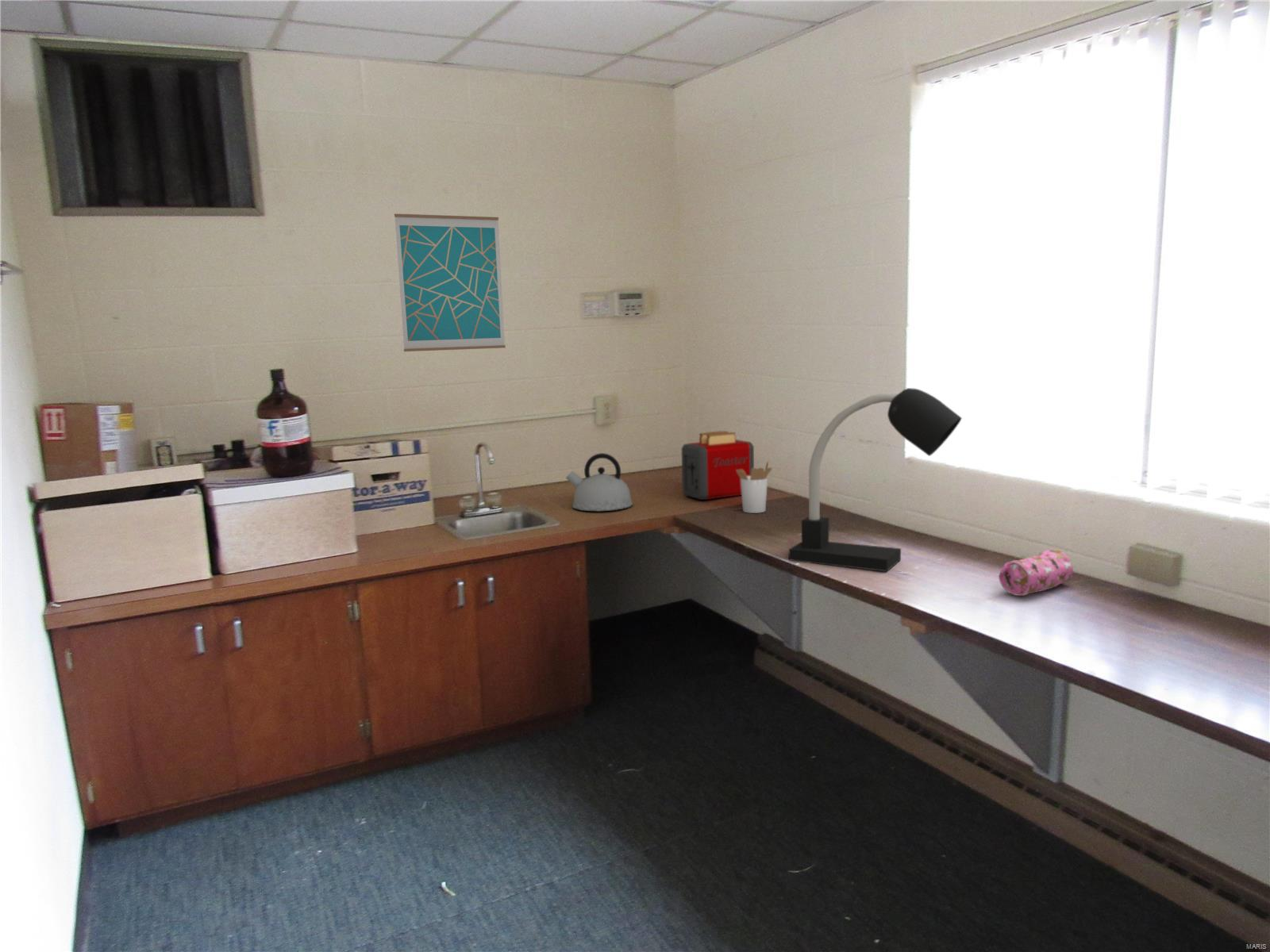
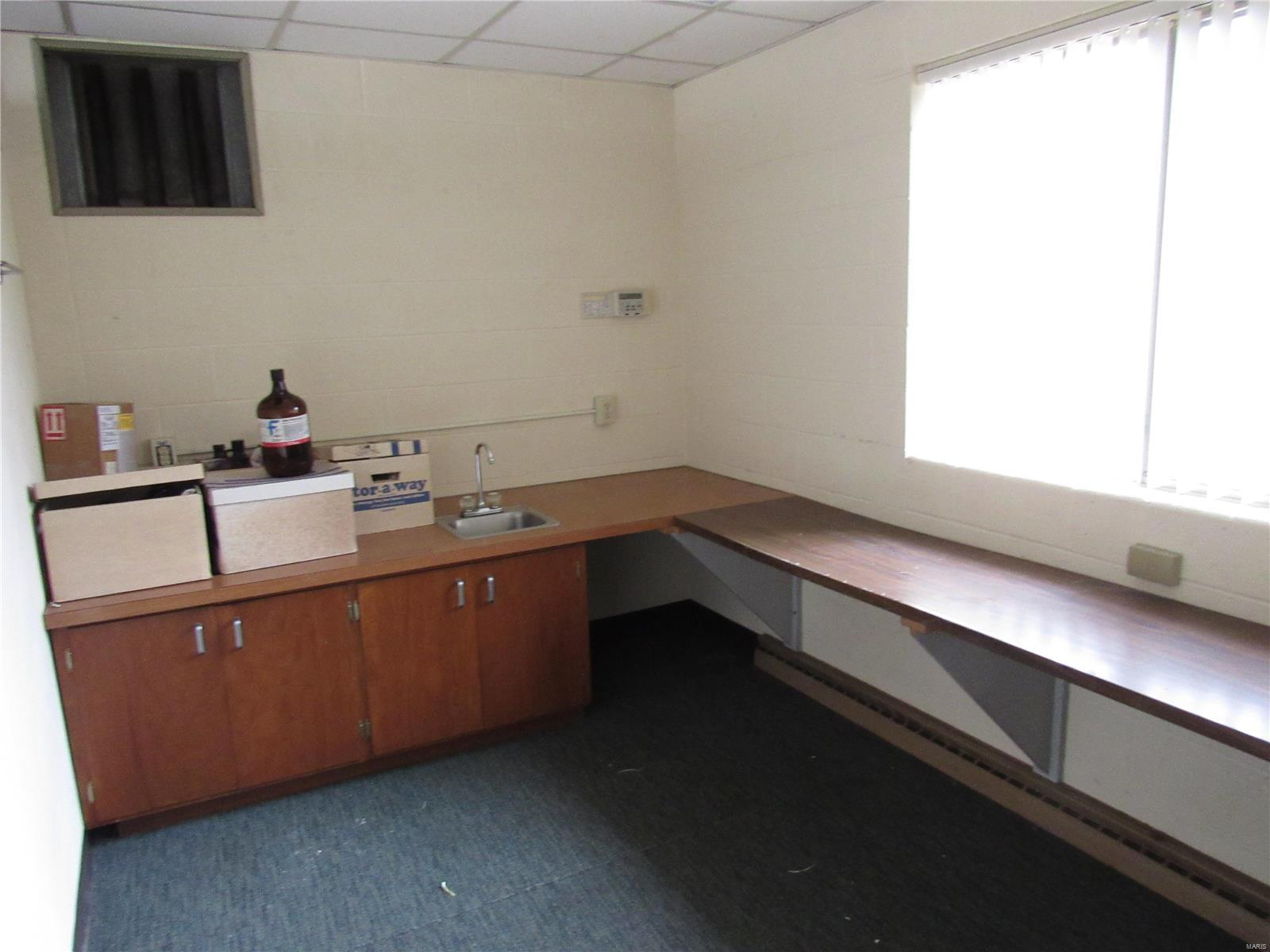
- pencil case [999,549,1074,597]
- utensil holder [737,460,772,514]
- toaster [681,430,755,501]
- kettle [565,452,633,512]
- desk lamp [788,387,963,572]
- wall art [394,213,506,352]
